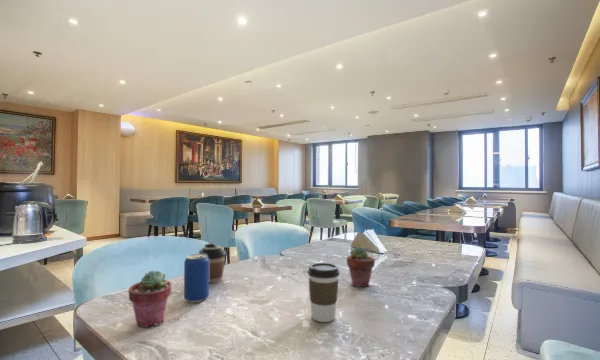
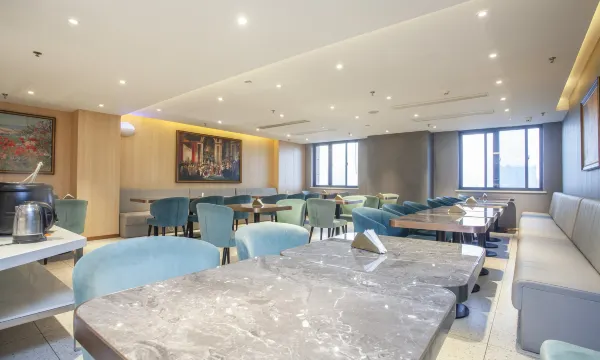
- coffee cup [307,262,341,323]
- potted succulent [128,269,172,329]
- beverage can [183,253,210,304]
- coffee cup [197,242,227,284]
- potted succulent [346,246,376,288]
